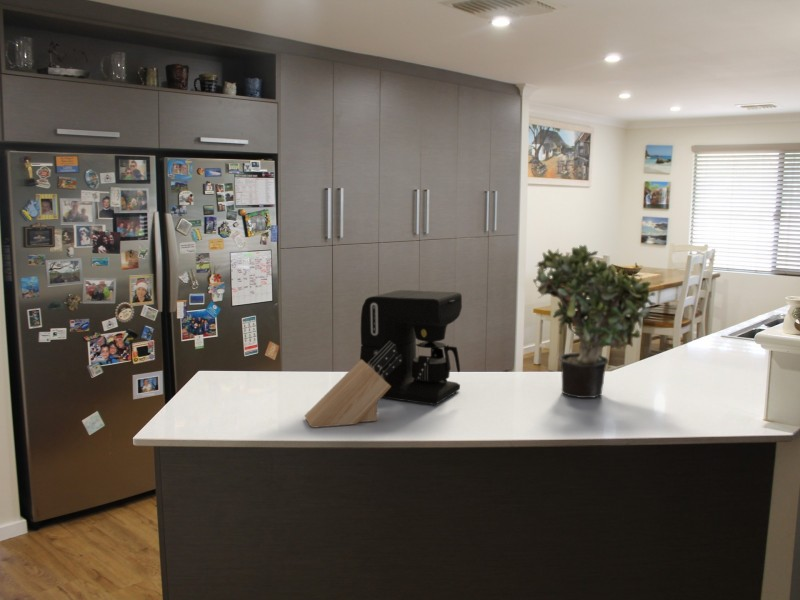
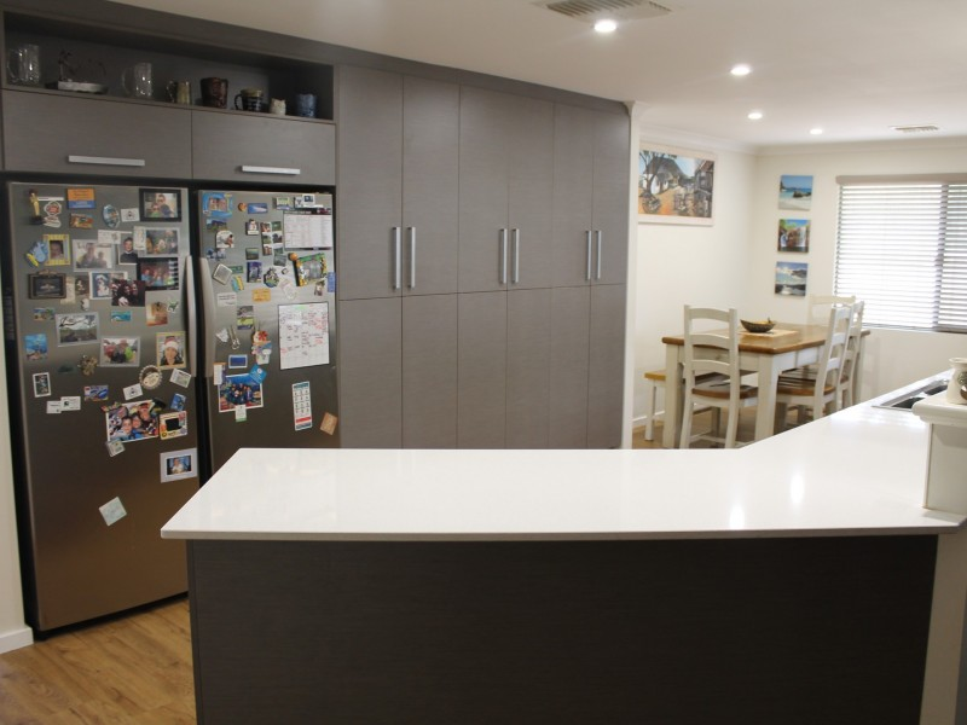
- knife block [304,341,402,429]
- coffee maker [359,289,463,406]
- potted plant [532,244,658,399]
